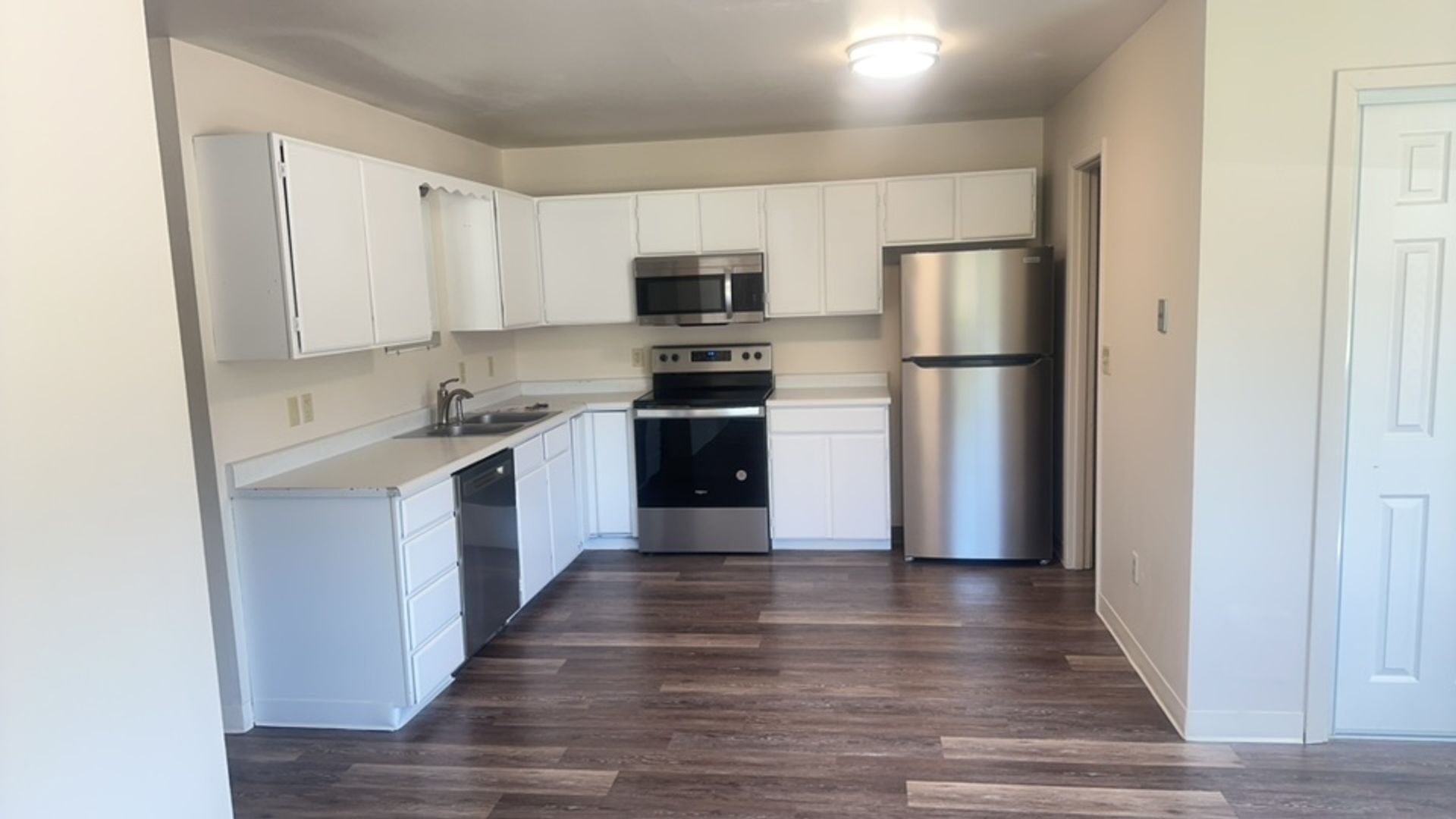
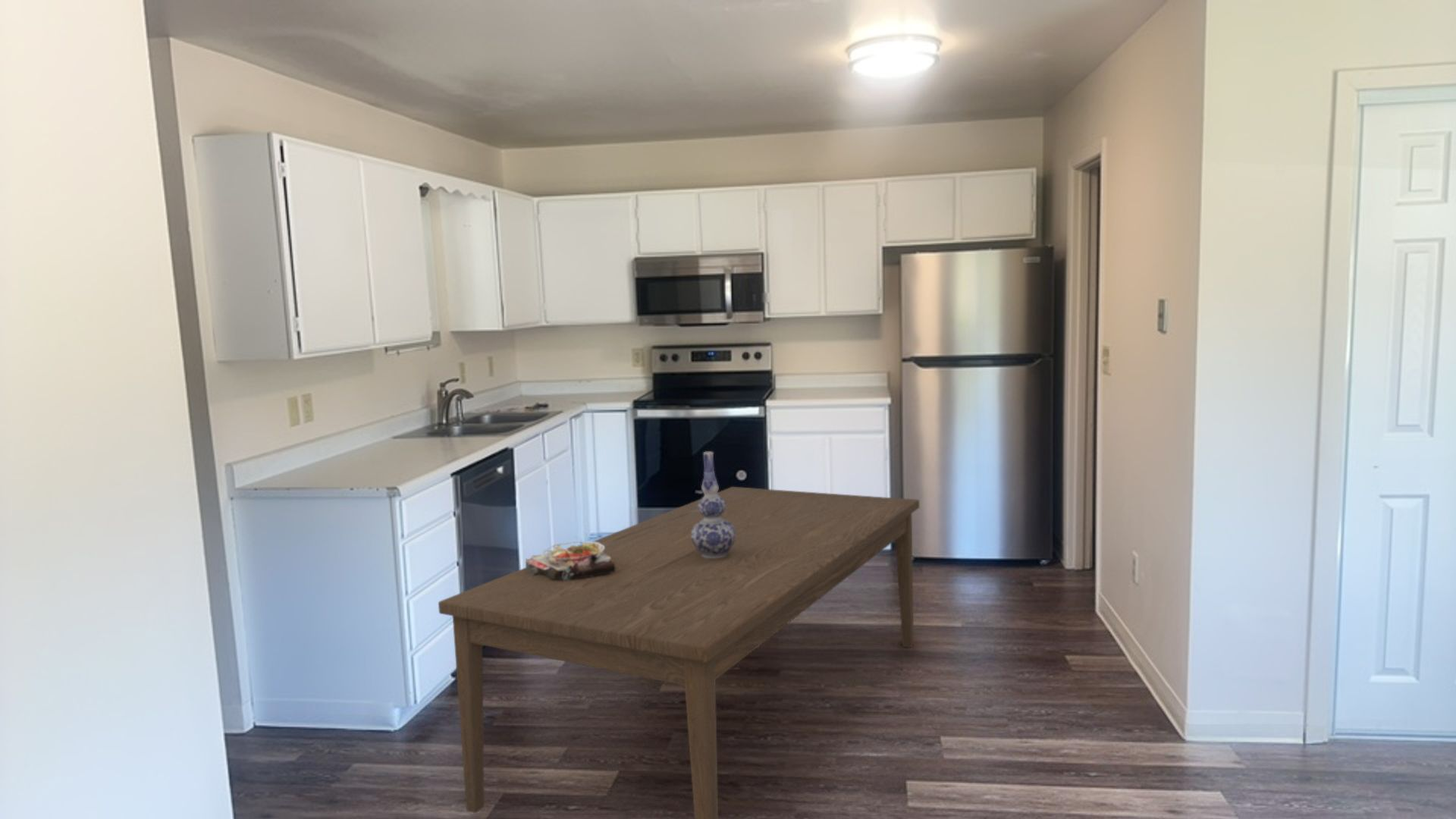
+ food plate [525,541,615,581]
+ vase [691,450,736,558]
+ dining table [438,486,920,819]
